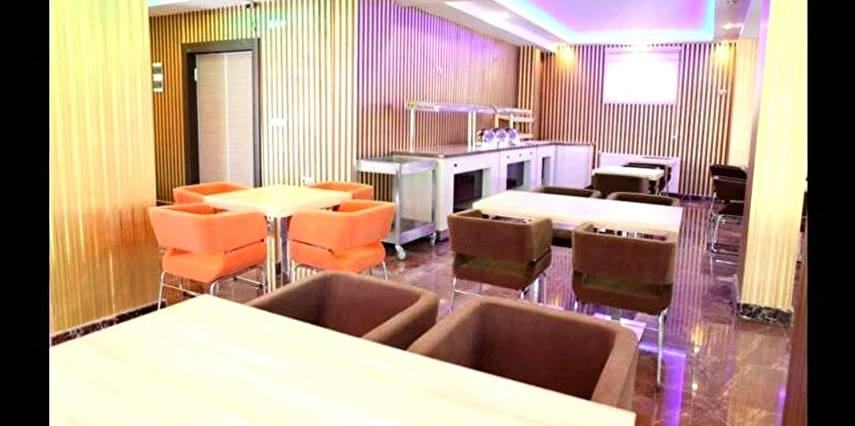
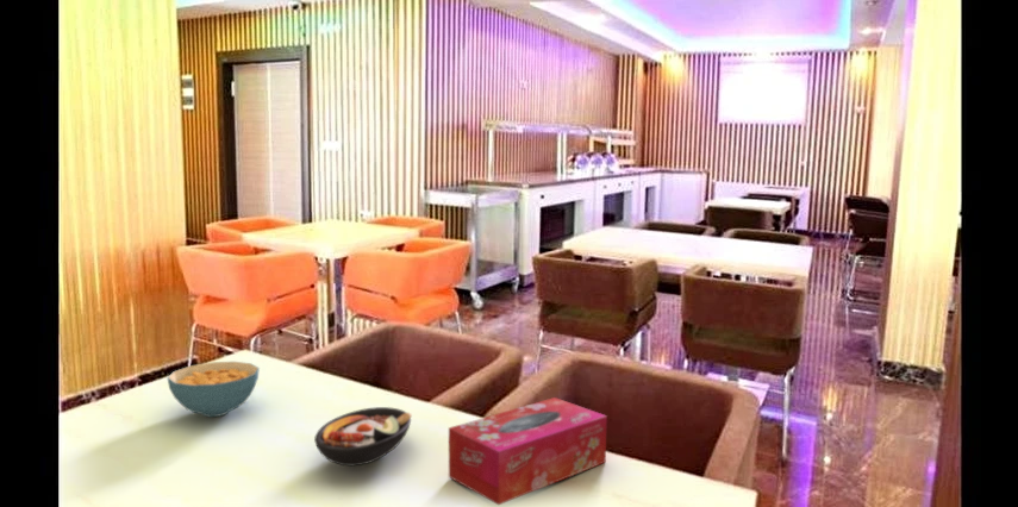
+ cereal bowl [165,361,261,418]
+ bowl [313,406,413,467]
+ tissue box [448,396,608,506]
